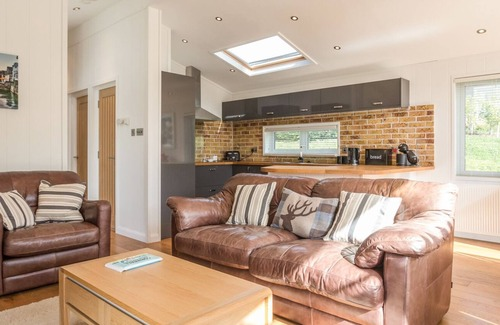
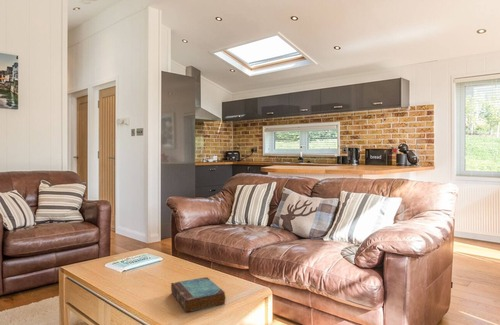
+ book [170,276,227,313]
